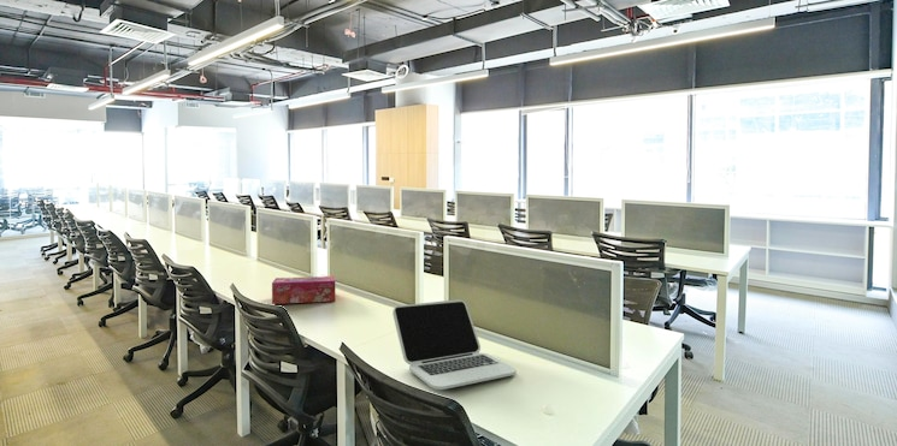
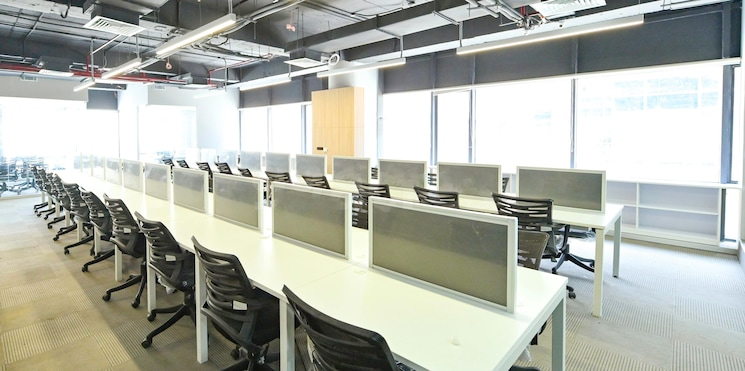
- tissue box [271,275,336,305]
- laptop [391,298,518,391]
